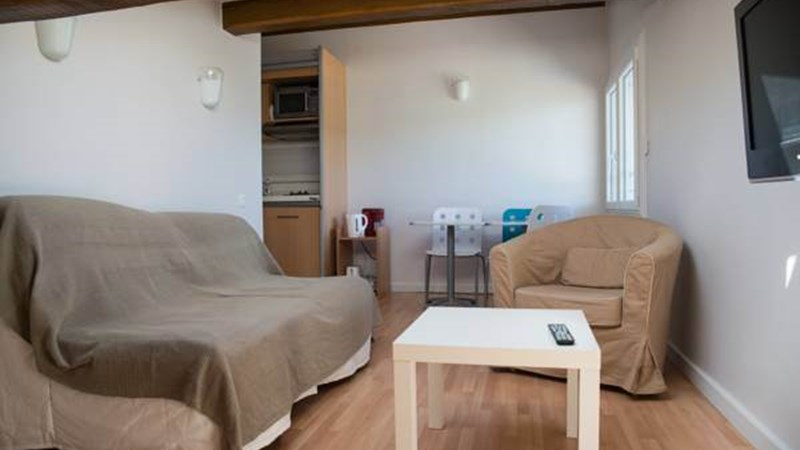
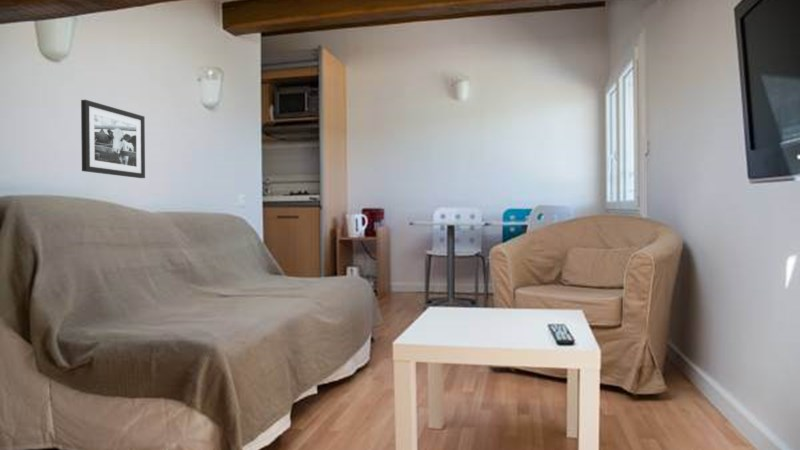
+ picture frame [80,99,146,179]
